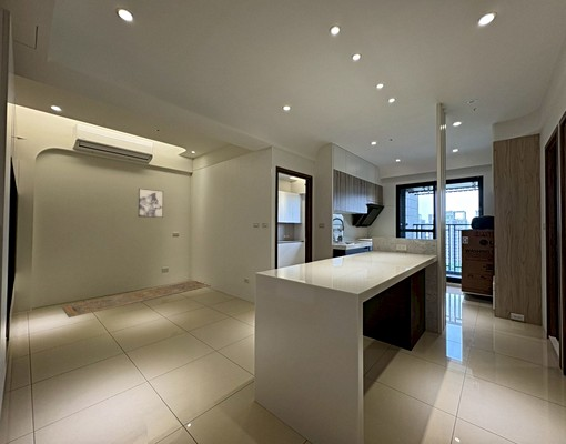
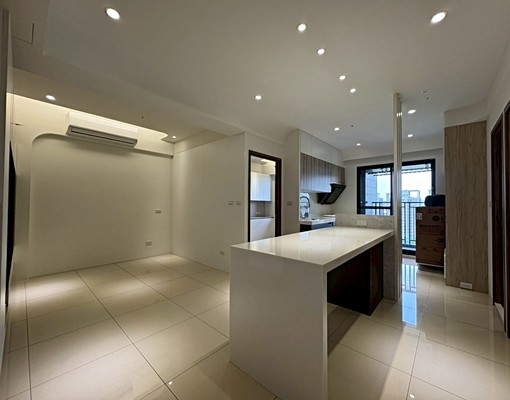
- wall art [138,188,164,219]
- rug [60,280,210,319]
